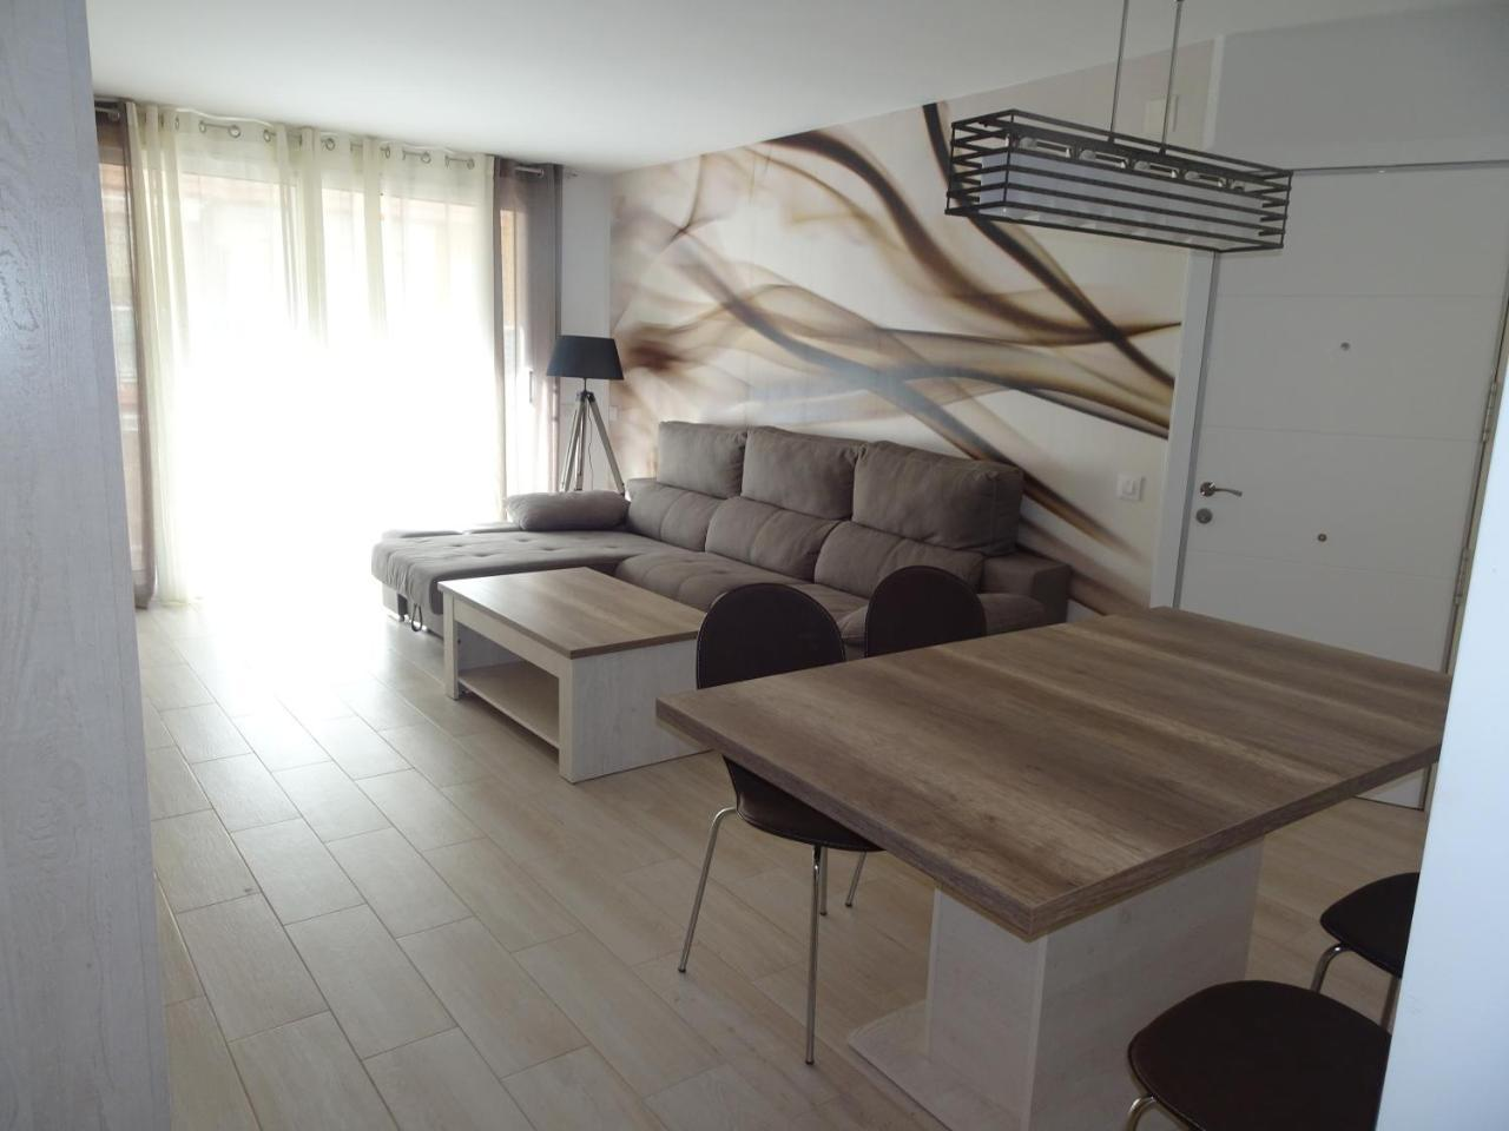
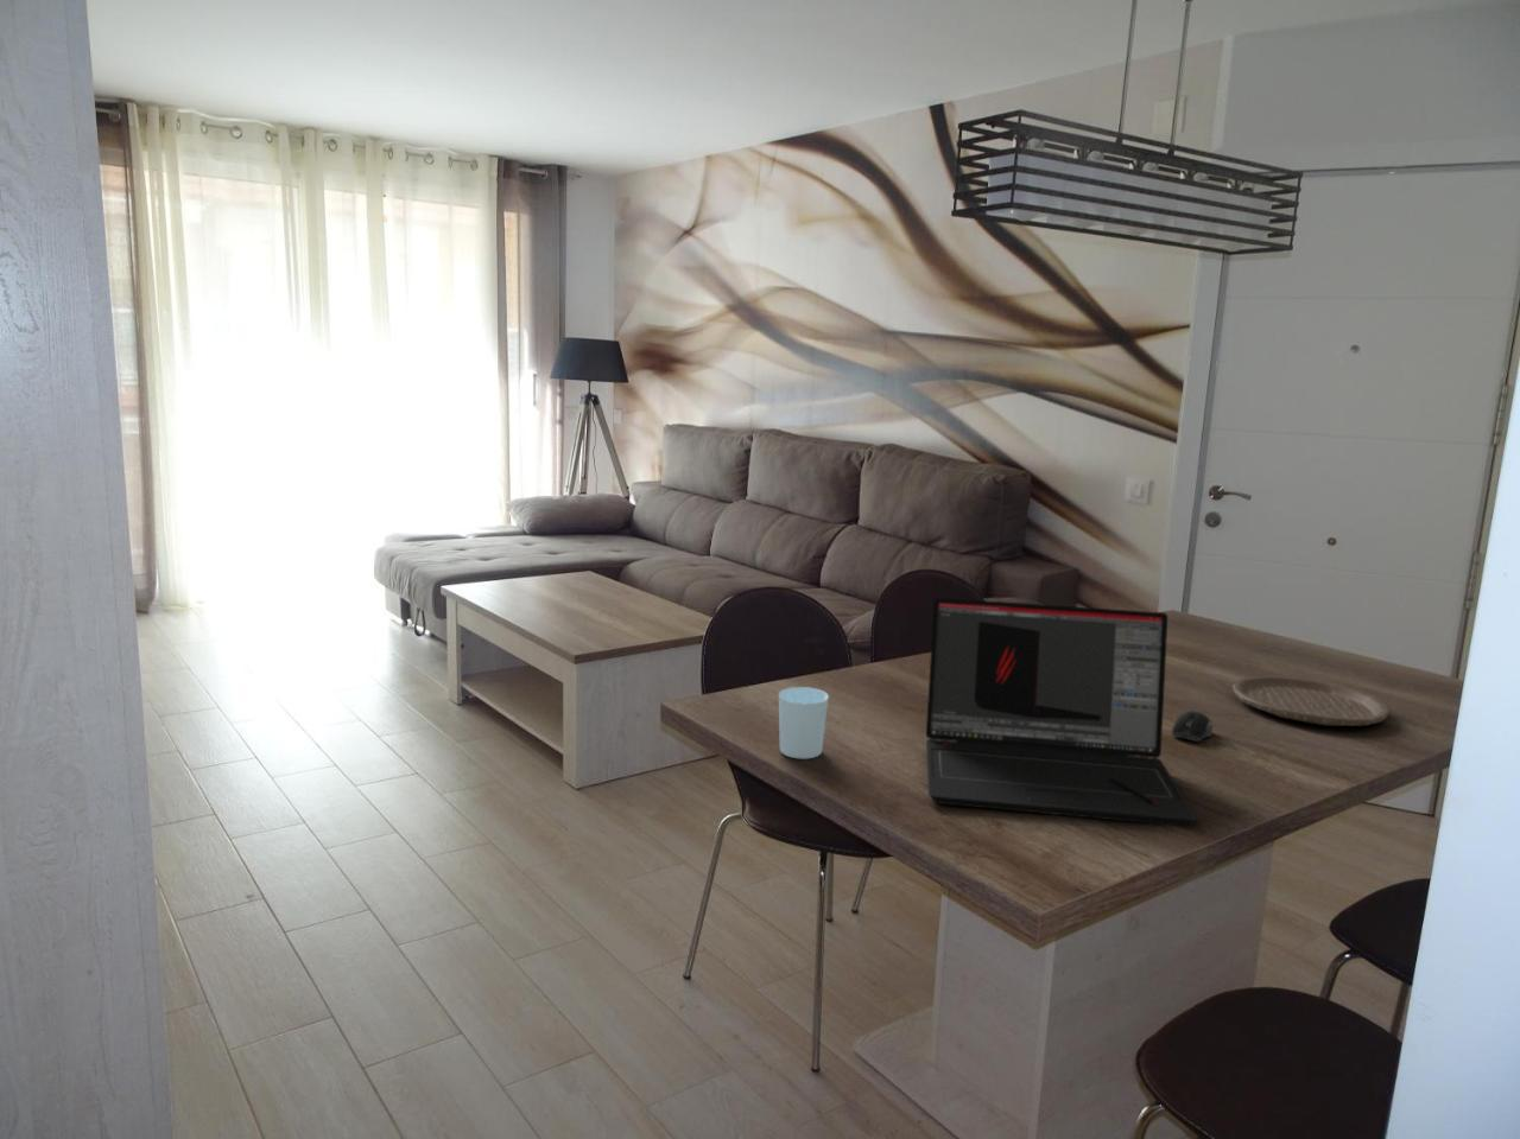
+ plate [1232,675,1391,727]
+ computer mouse [1171,709,1214,743]
+ cup [778,686,831,761]
+ laptop [925,597,1198,828]
